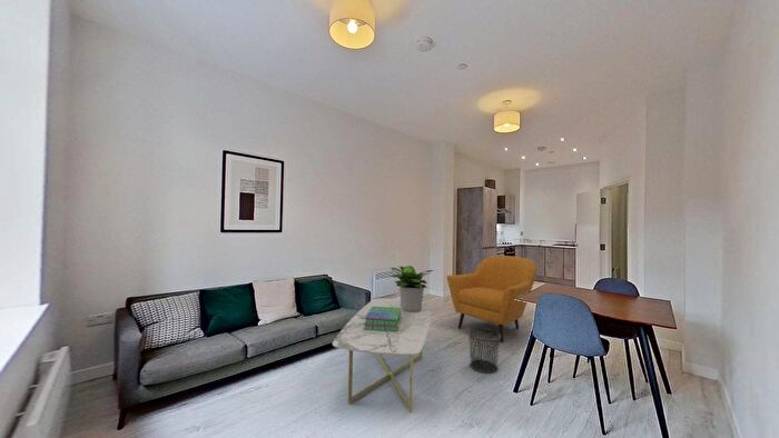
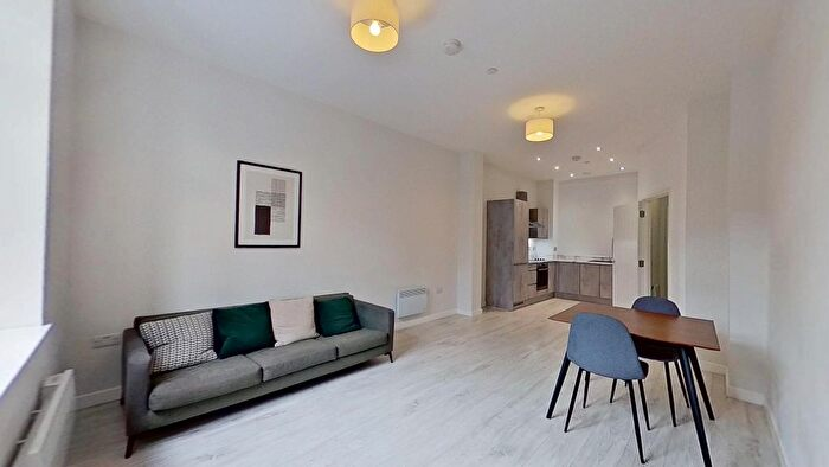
- waste bin [466,327,501,375]
- stack of books [364,307,401,331]
- potted plant [386,265,435,311]
- coffee table [332,297,432,414]
- armchair [446,255,538,344]
